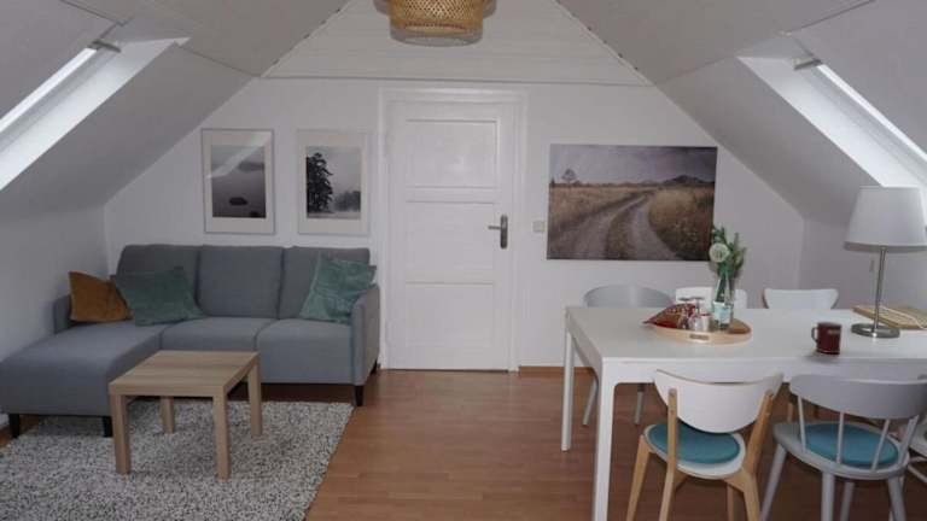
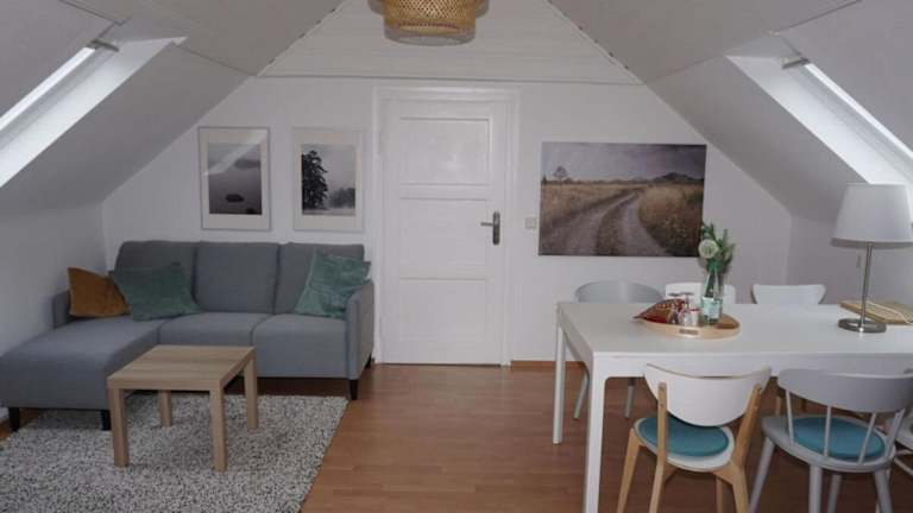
- mug [810,321,844,355]
